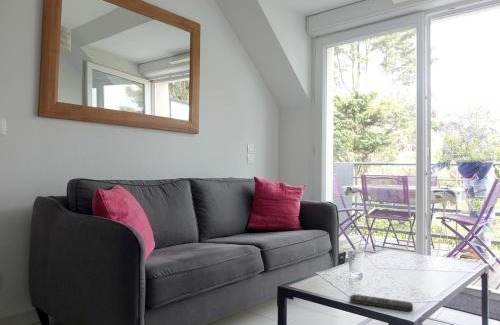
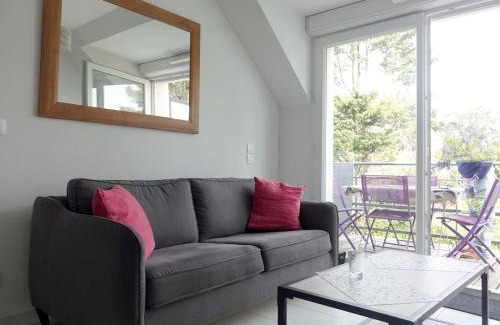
- remote control [349,293,414,312]
